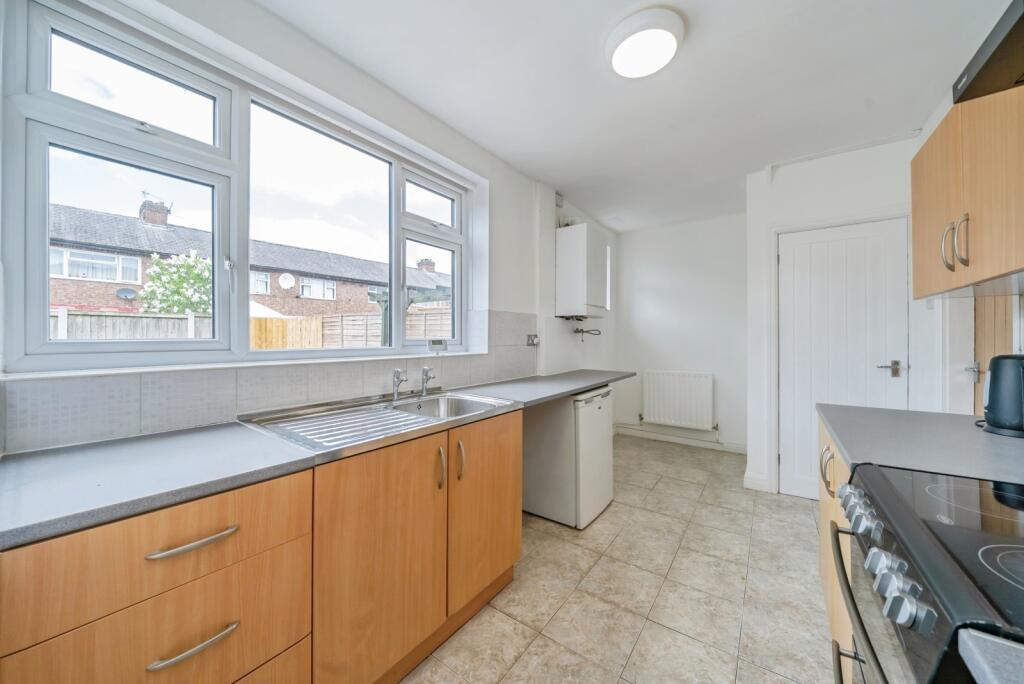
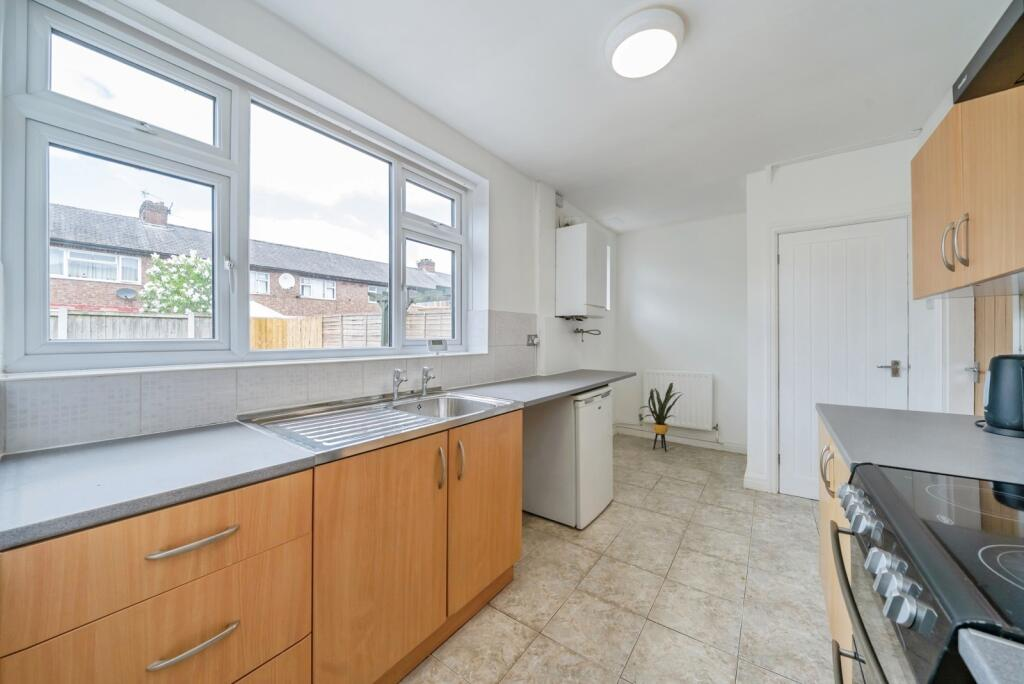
+ house plant [638,382,683,452]
